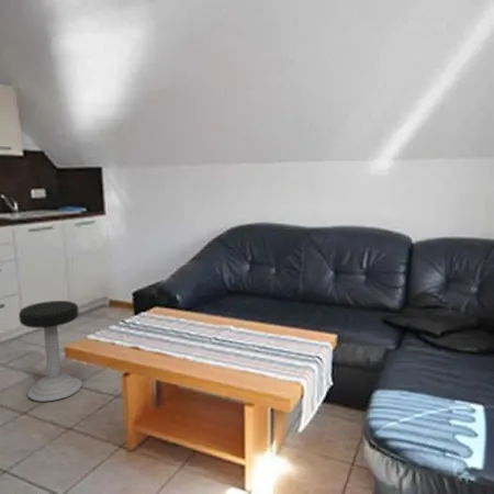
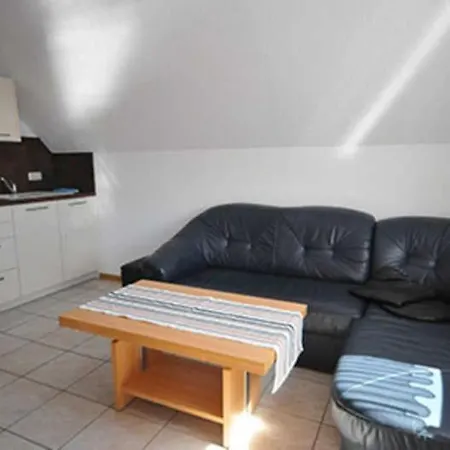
- stool [18,300,83,403]
